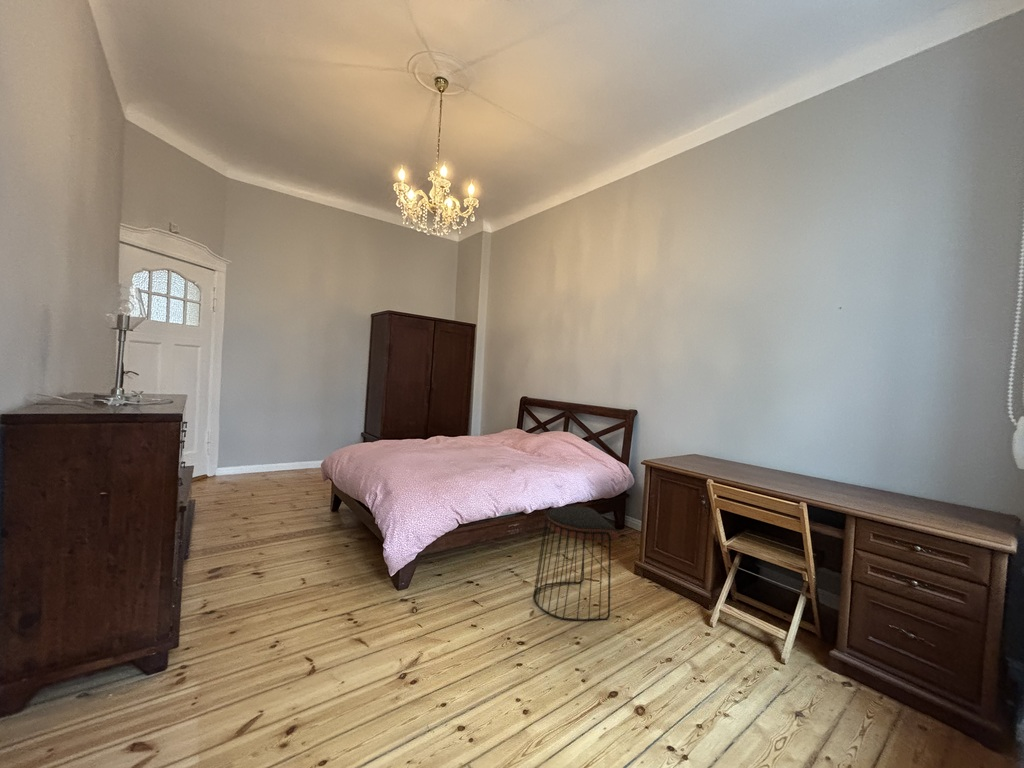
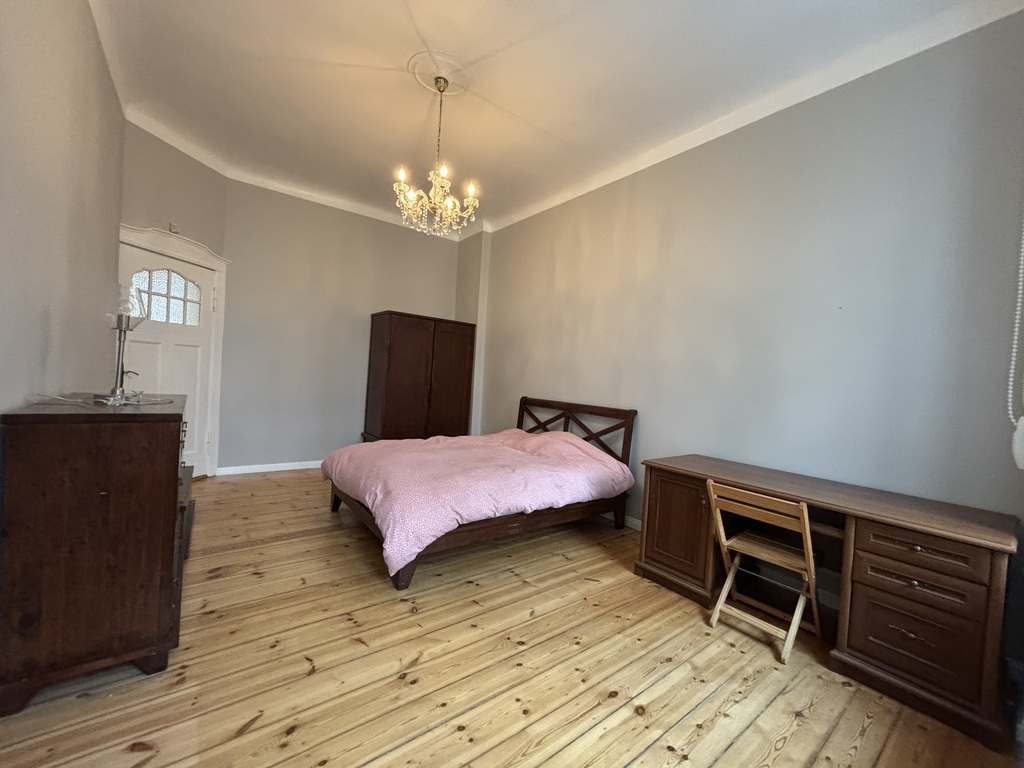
- stool [532,505,620,622]
